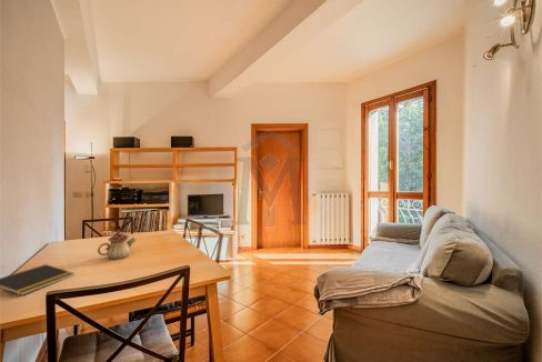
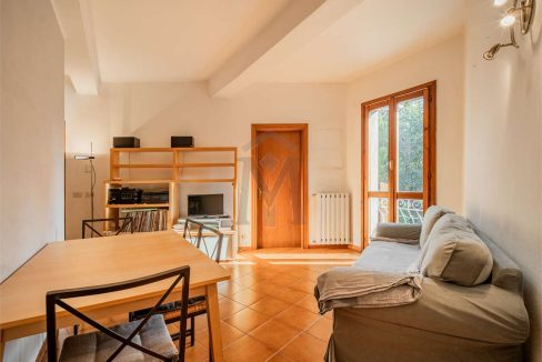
- notepad [0,263,74,296]
- teapot [97,230,137,260]
